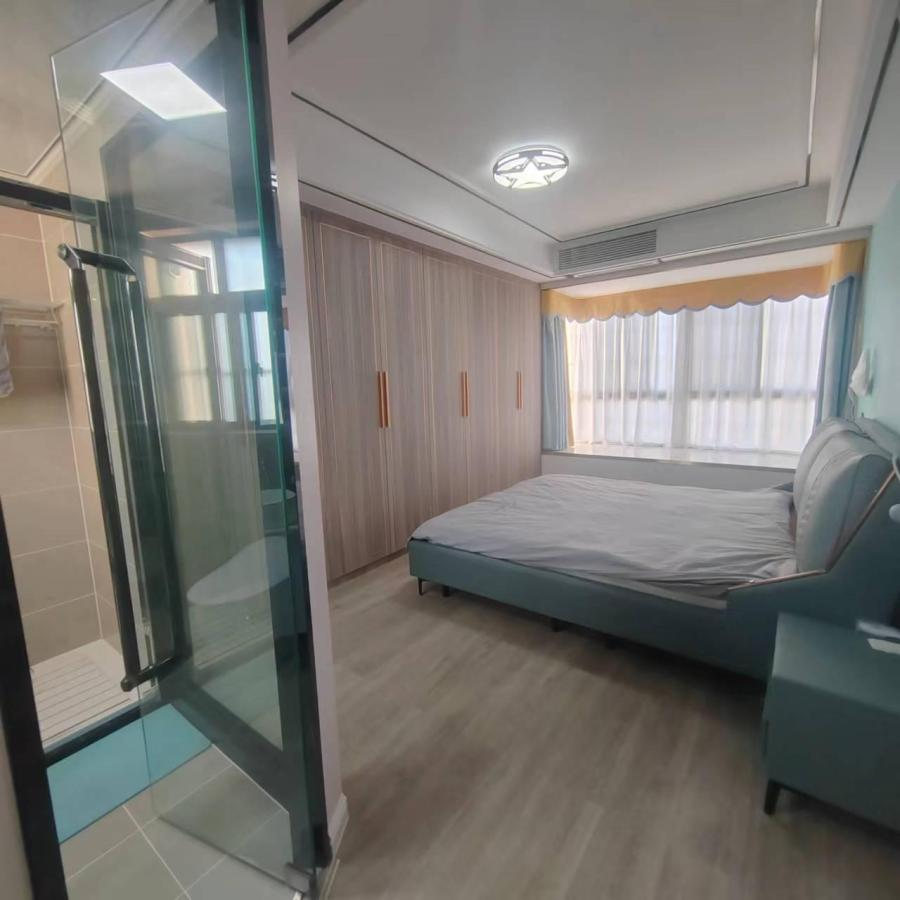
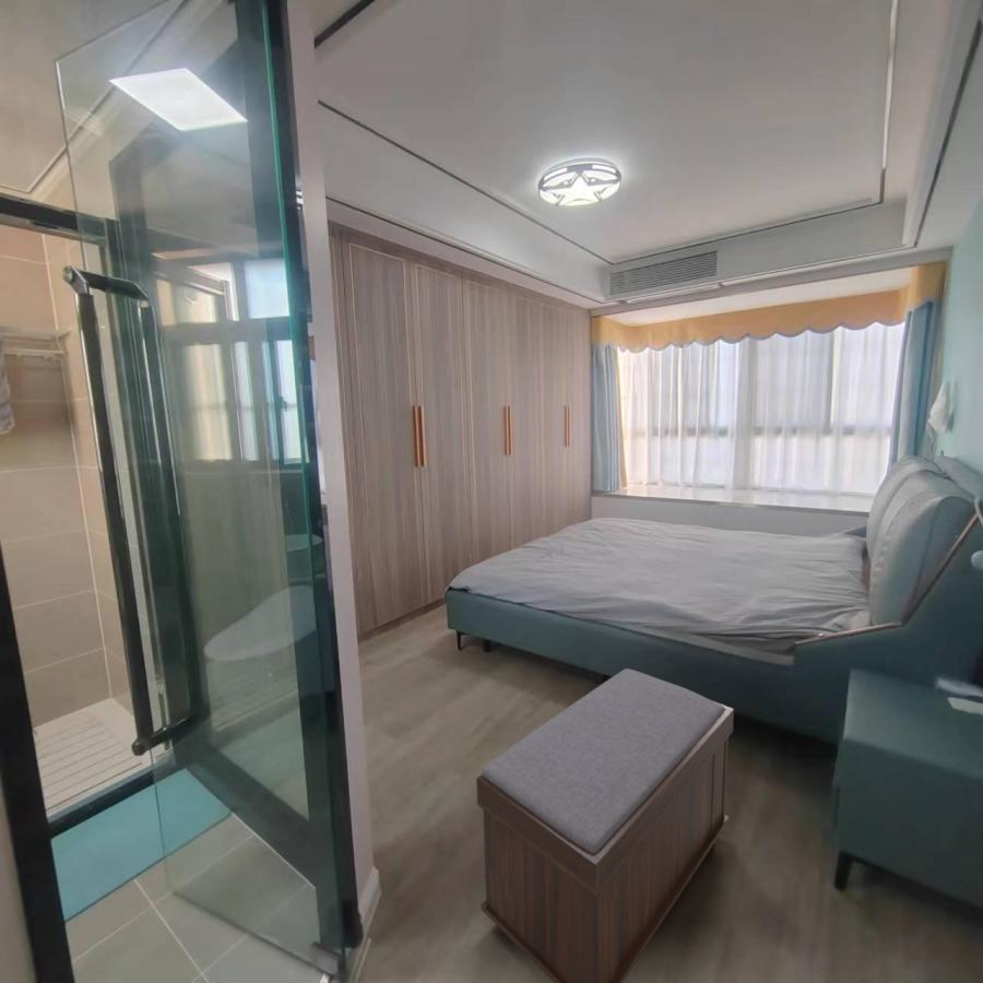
+ bench [475,667,735,983]
